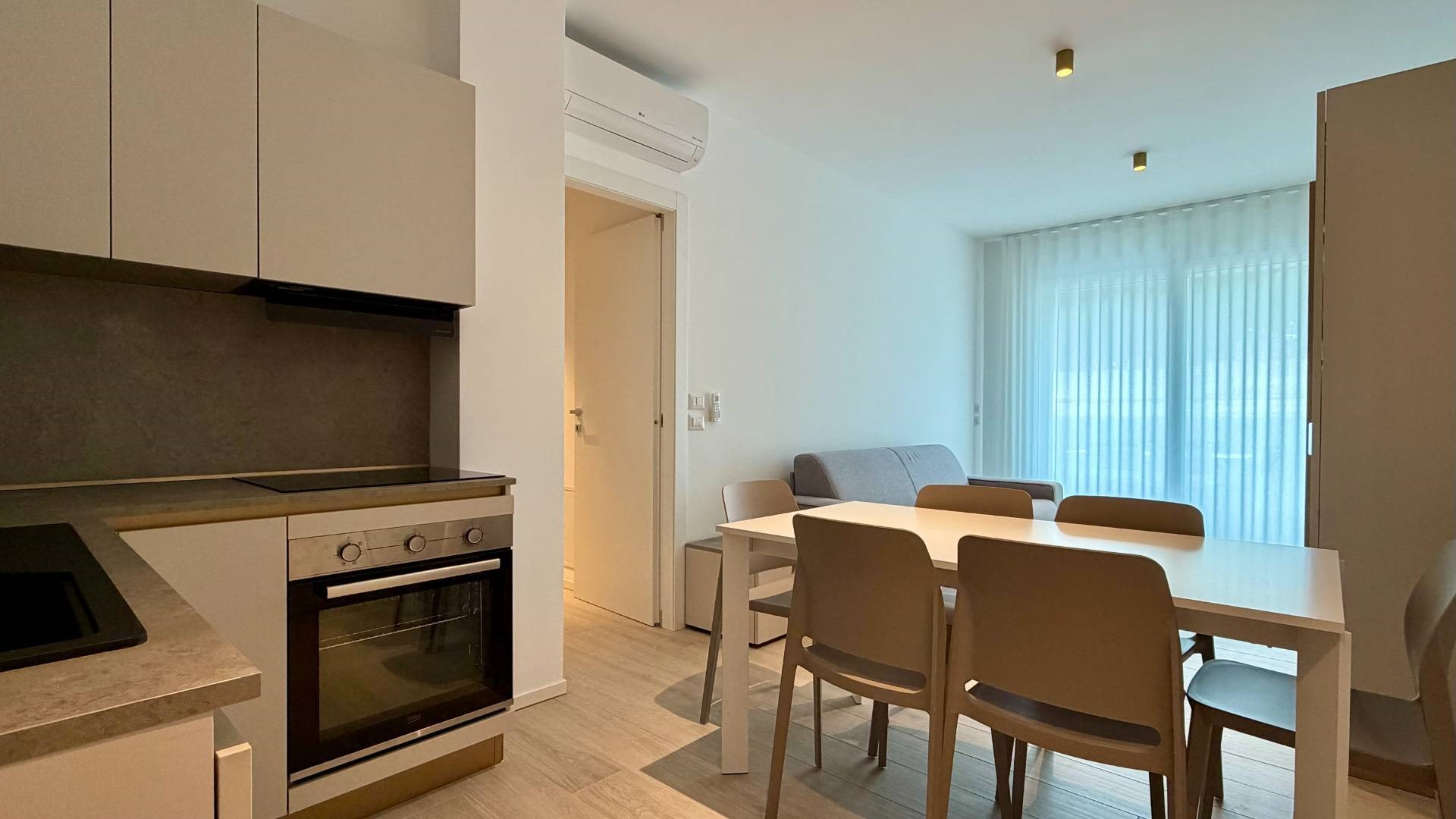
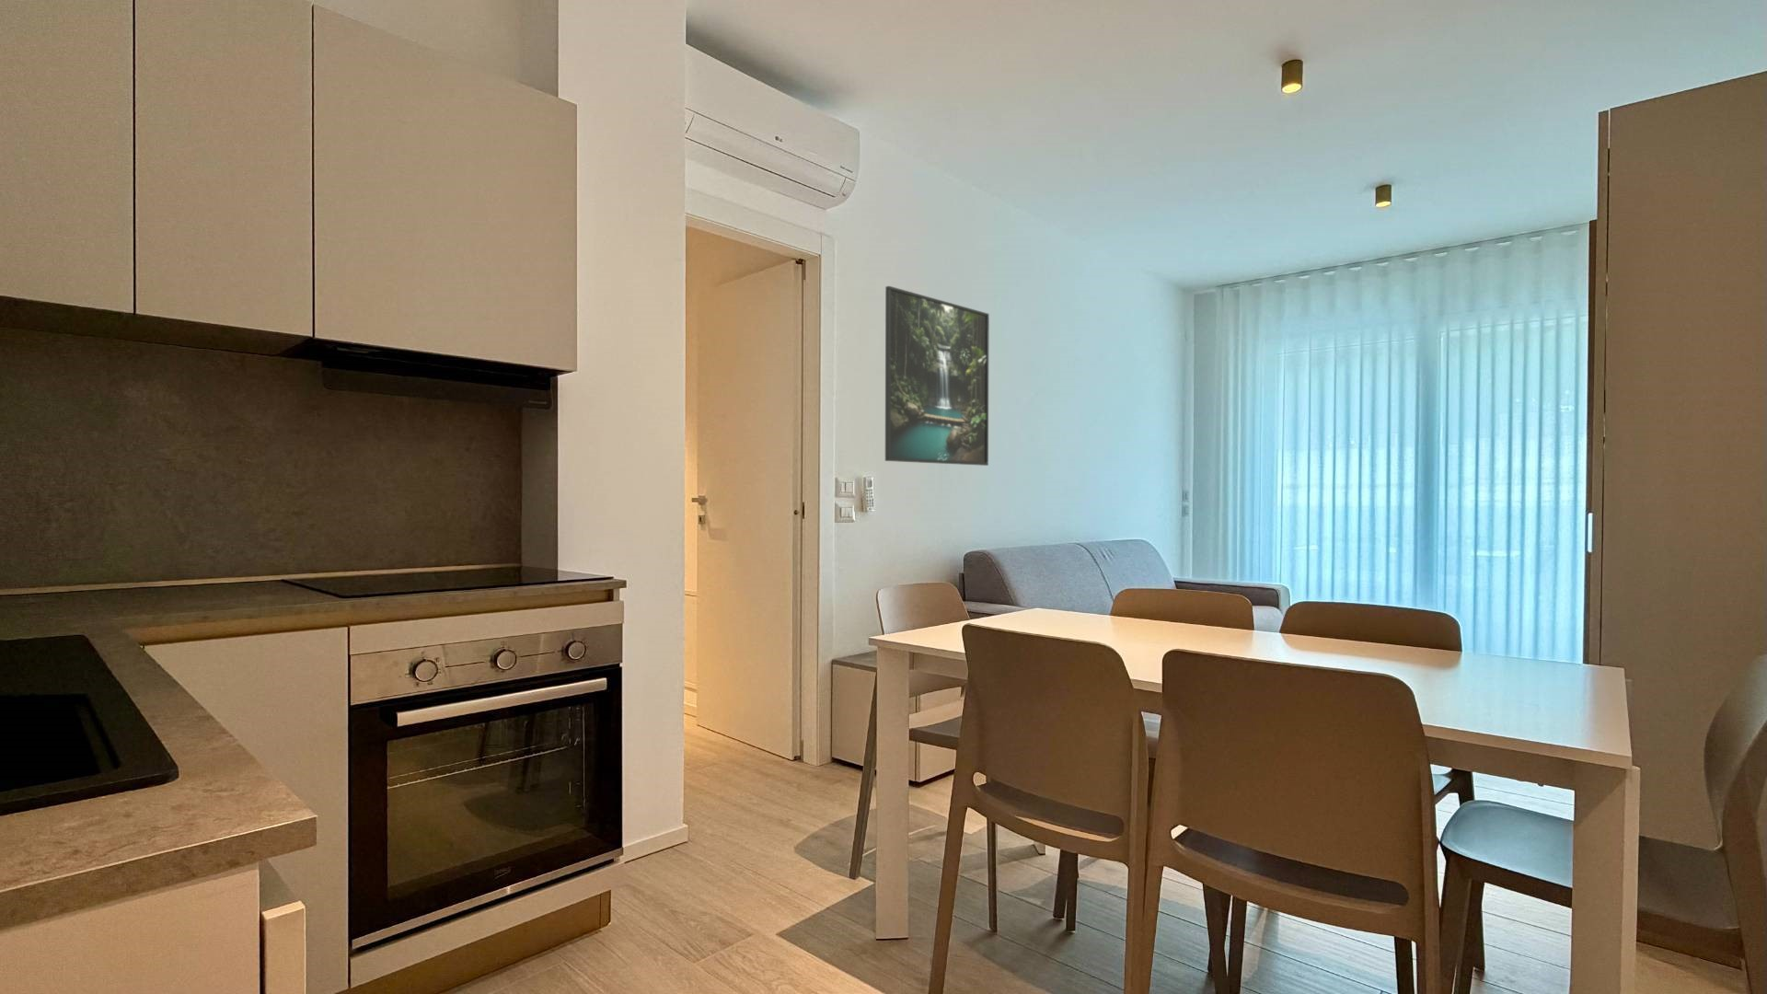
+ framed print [885,285,990,466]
